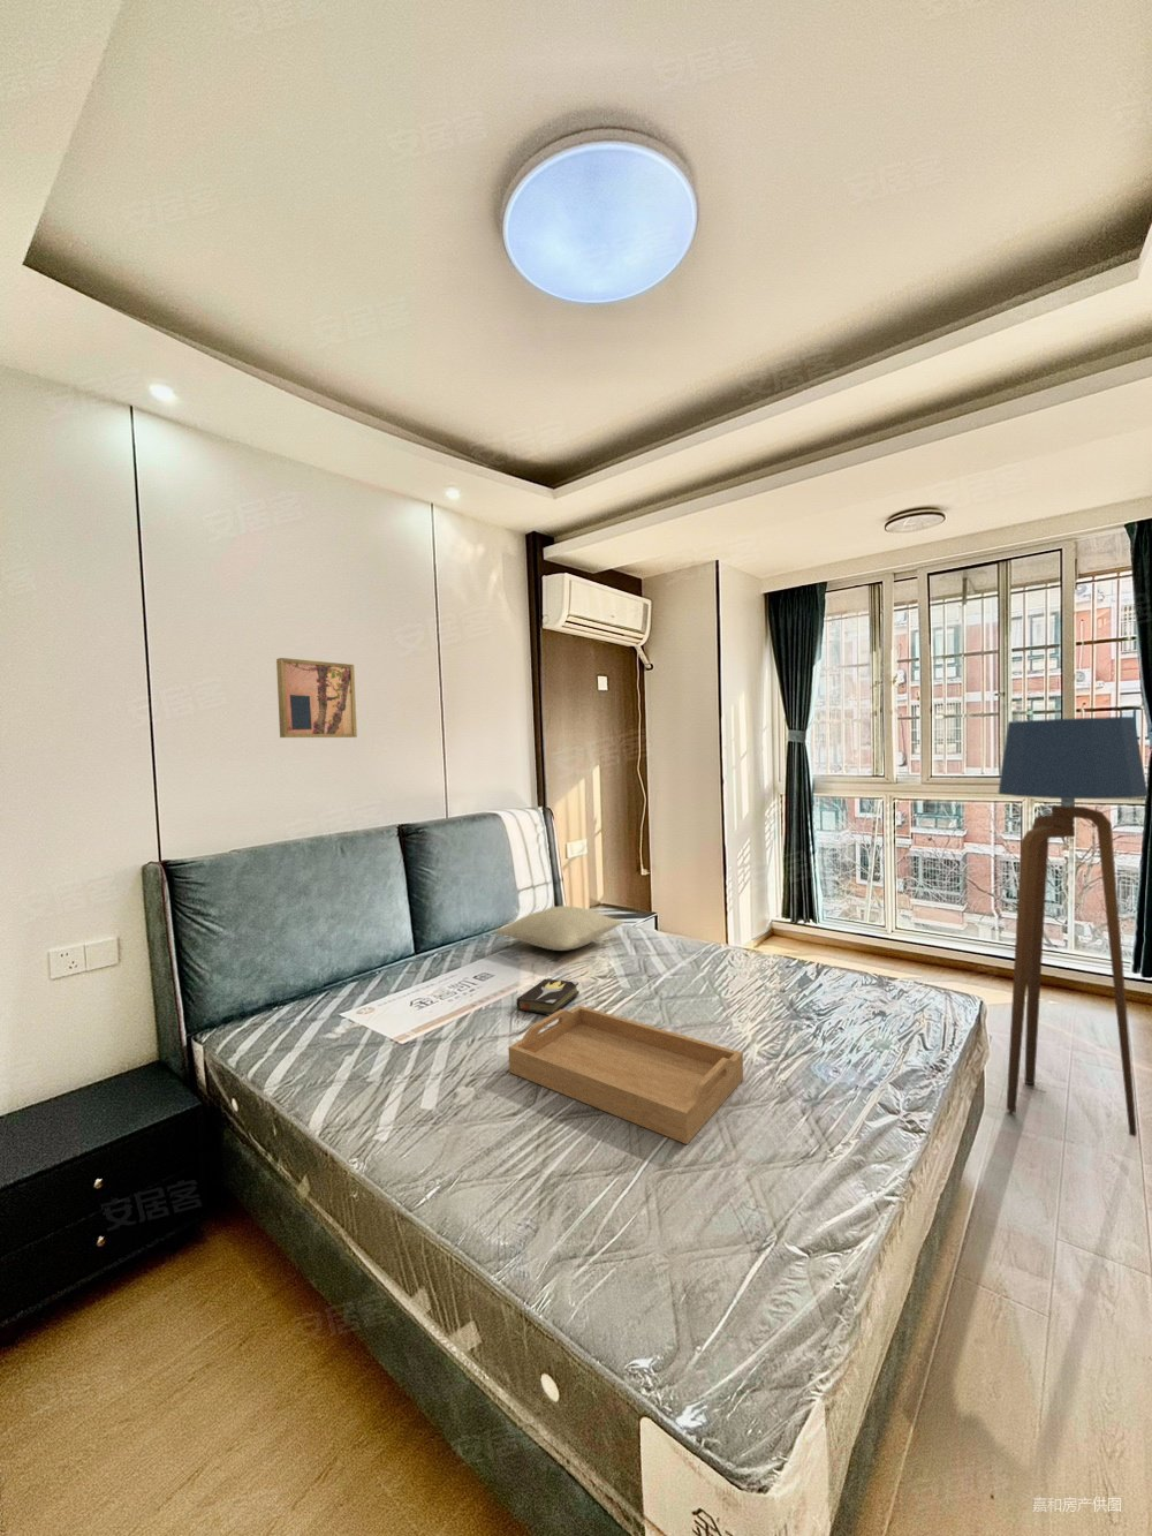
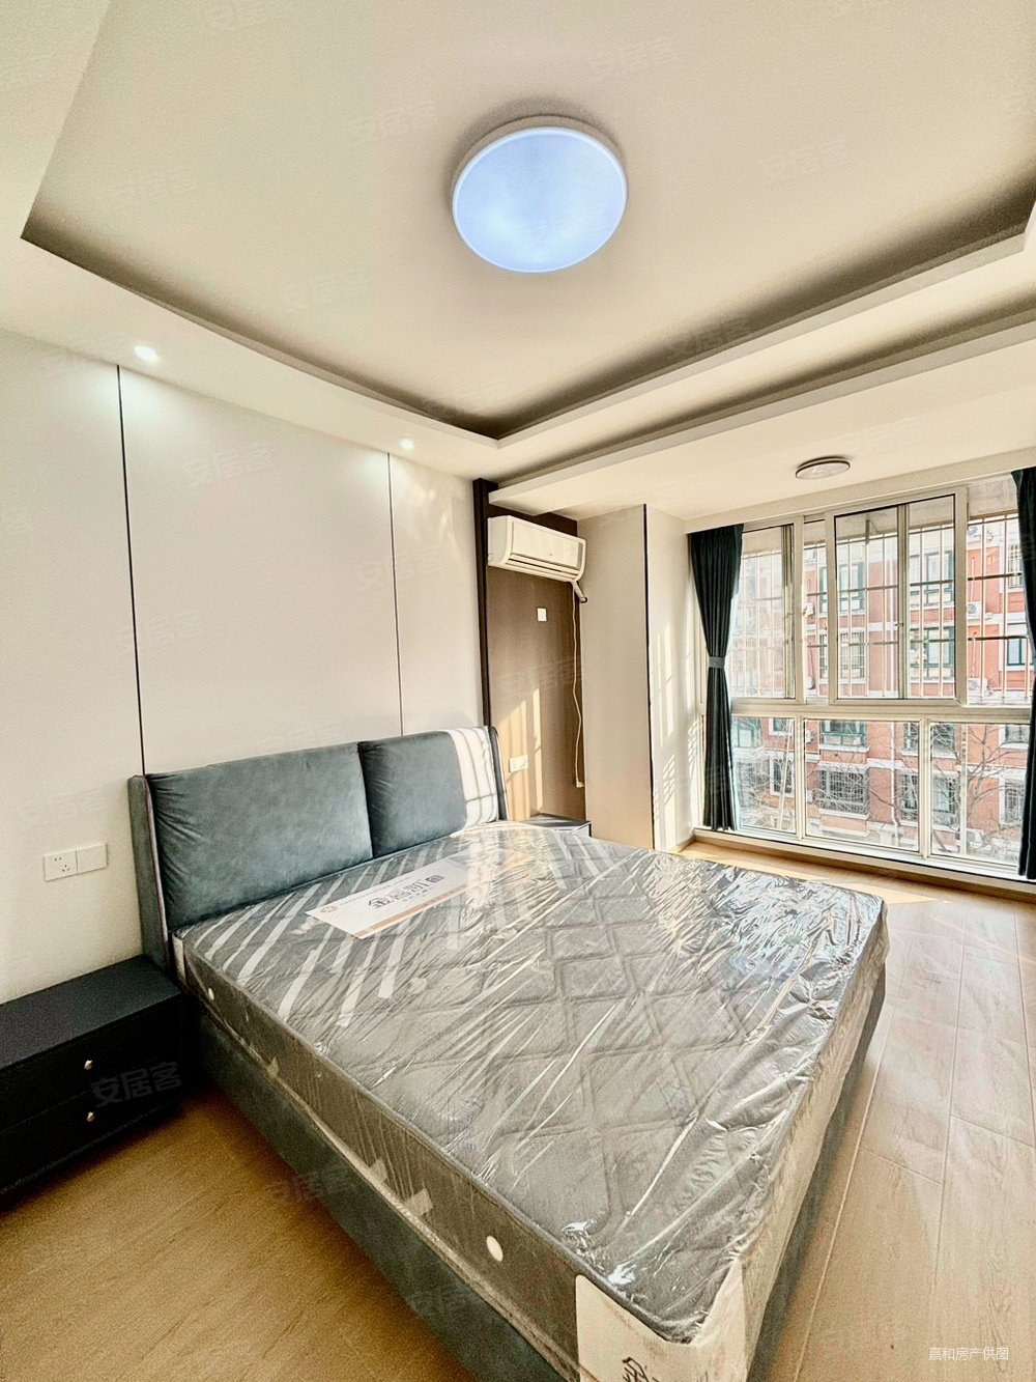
- serving tray [508,1005,744,1145]
- floor lamp [997,715,1150,1139]
- pillow [493,904,624,951]
- hardback book [515,978,581,1017]
- wall art [276,657,358,738]
